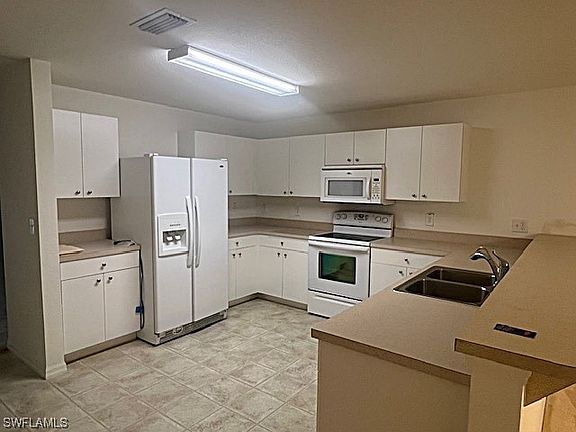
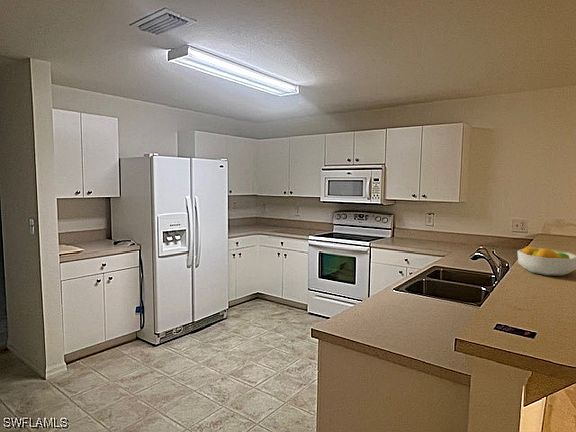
+ fruit bowl [517,245,576,277]
